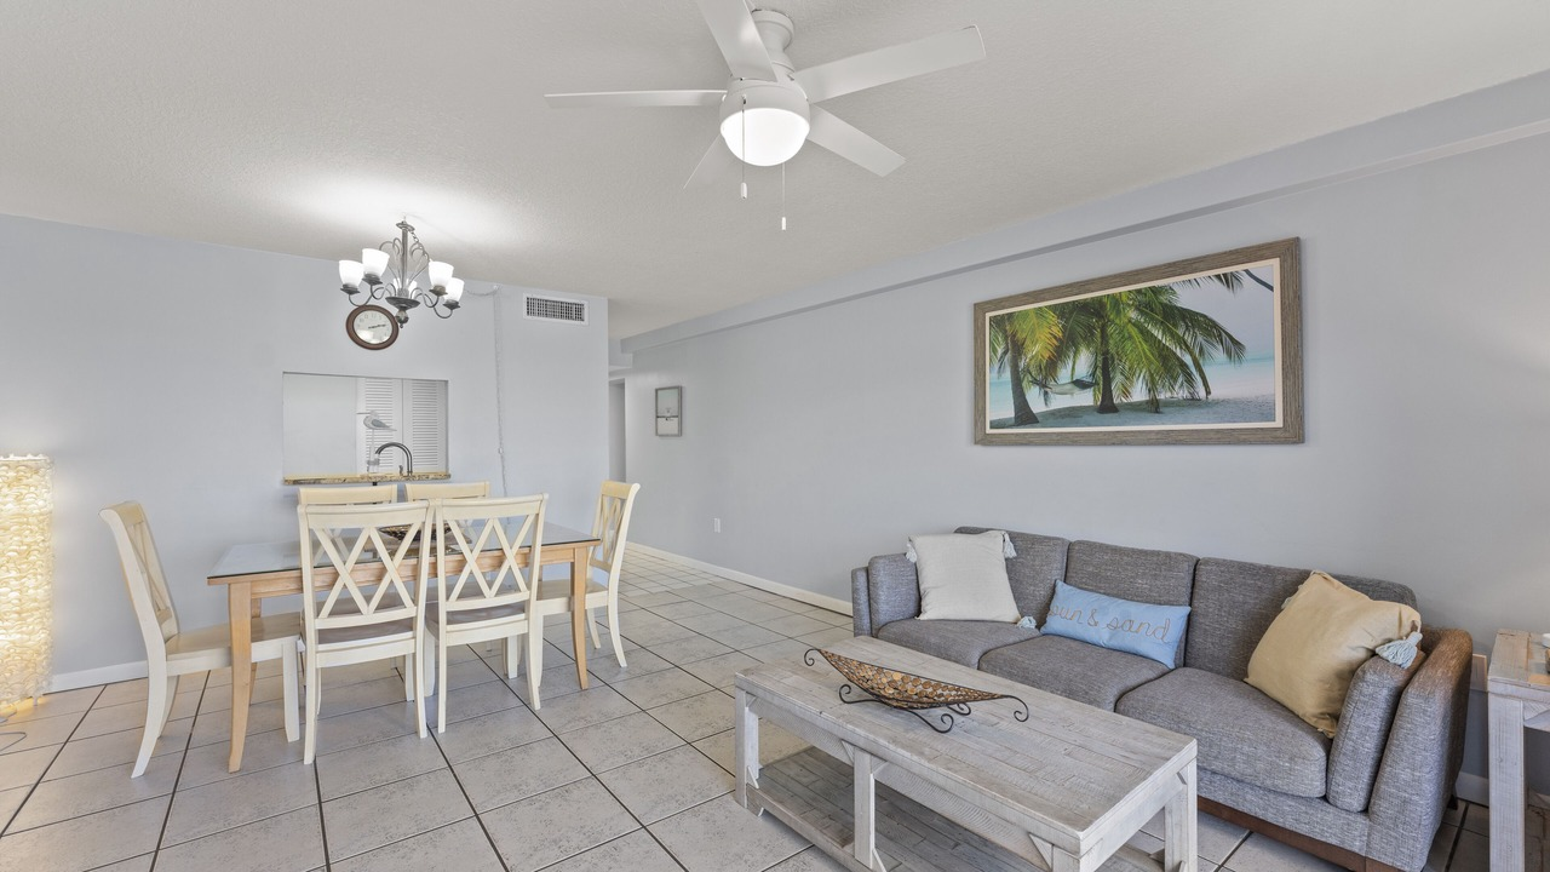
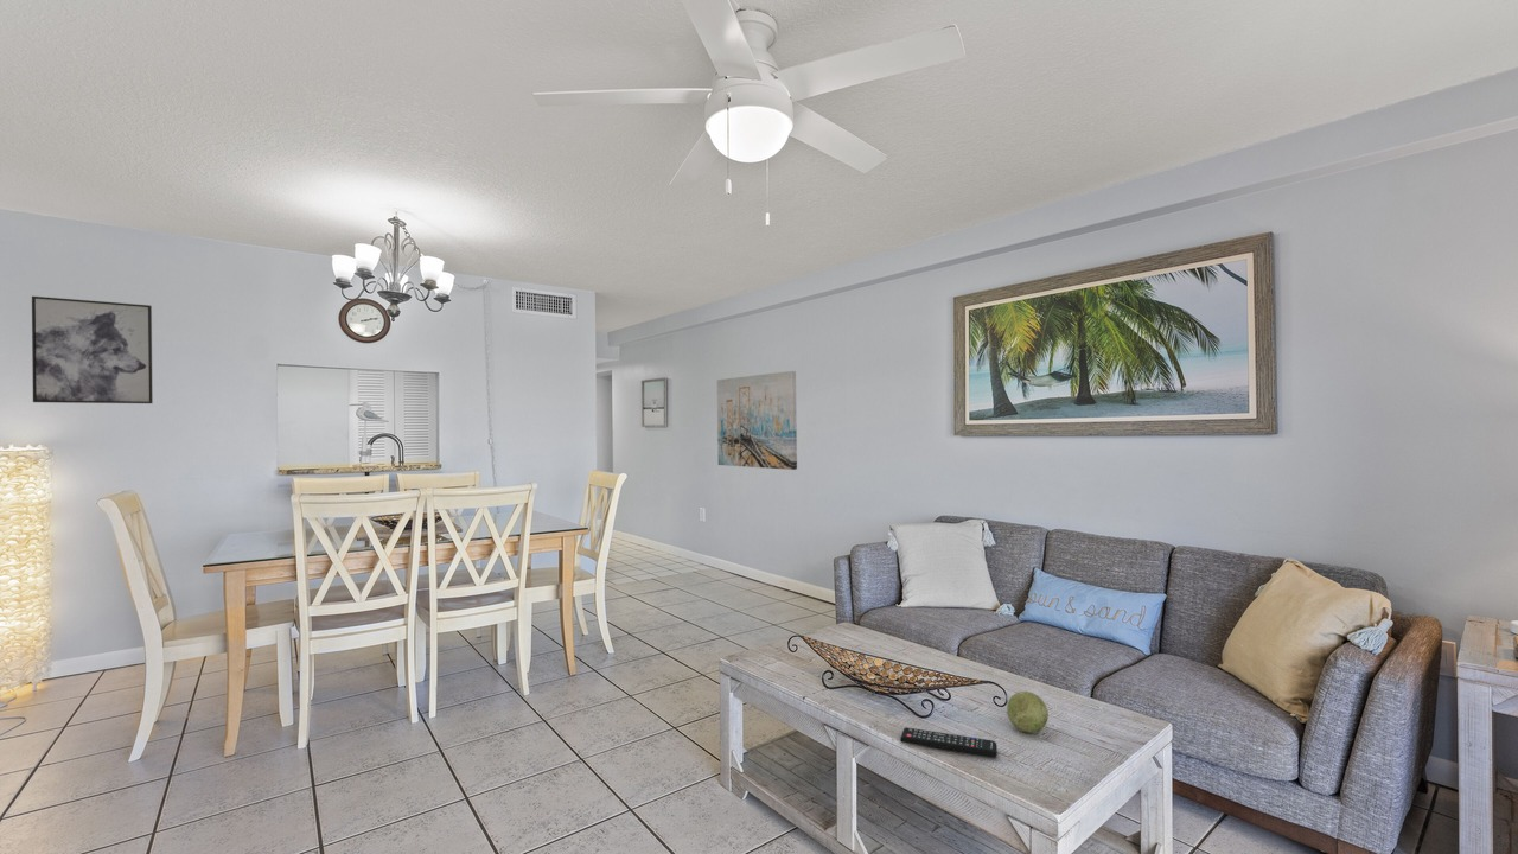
+ wall art [31,295,154,404]
+ wall art [716,370,798,471]
+ remote control [899,727,999,758]
+ decorative ball [1006,690,1050,734]
